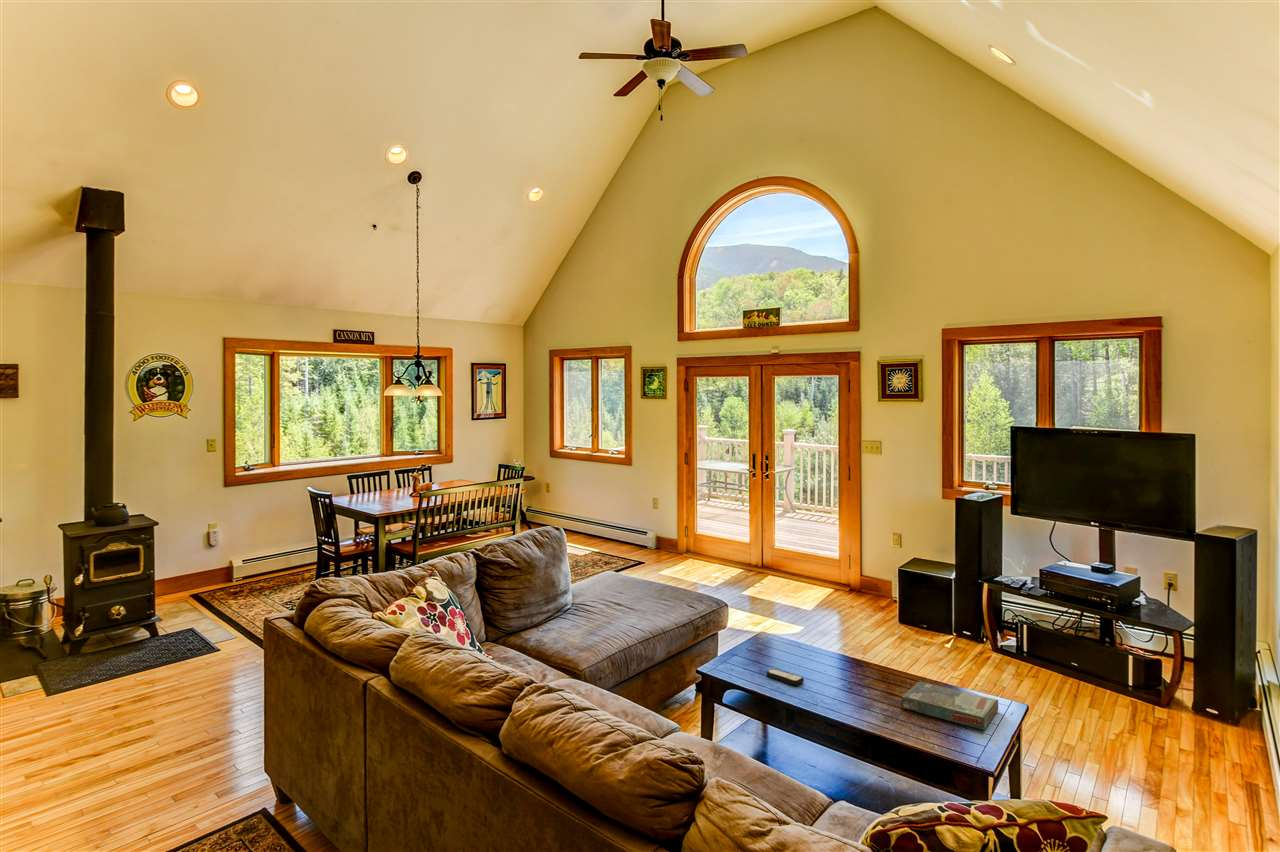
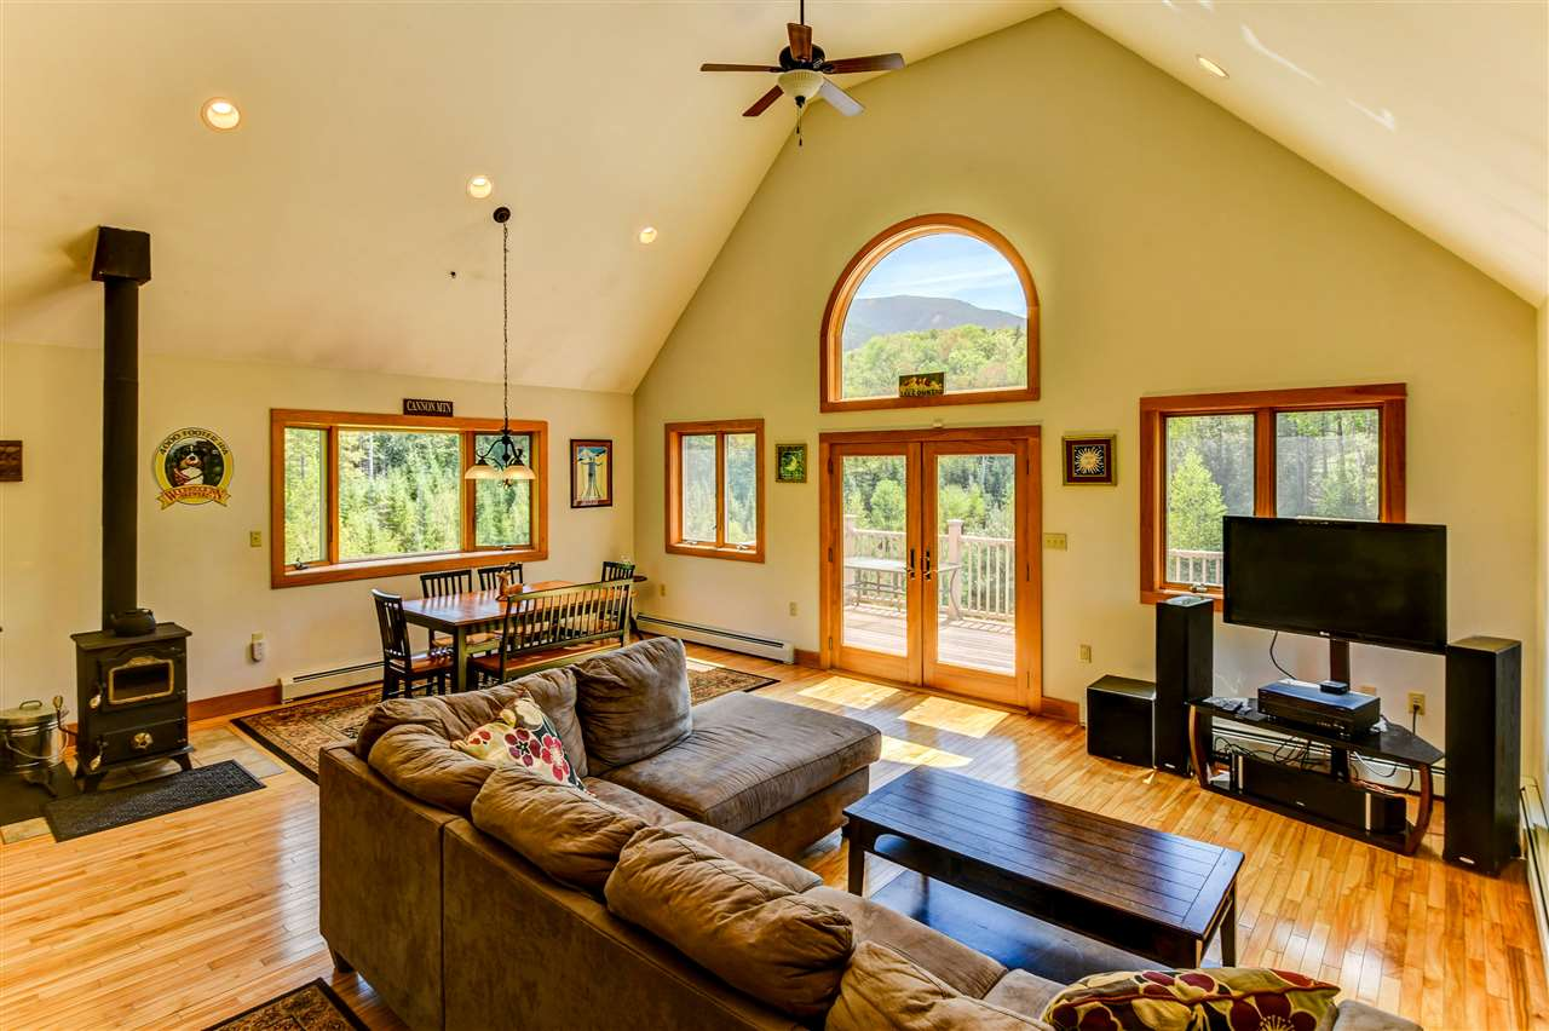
- board game [900,680,999,731]
- remote control [765,668,805,686]
